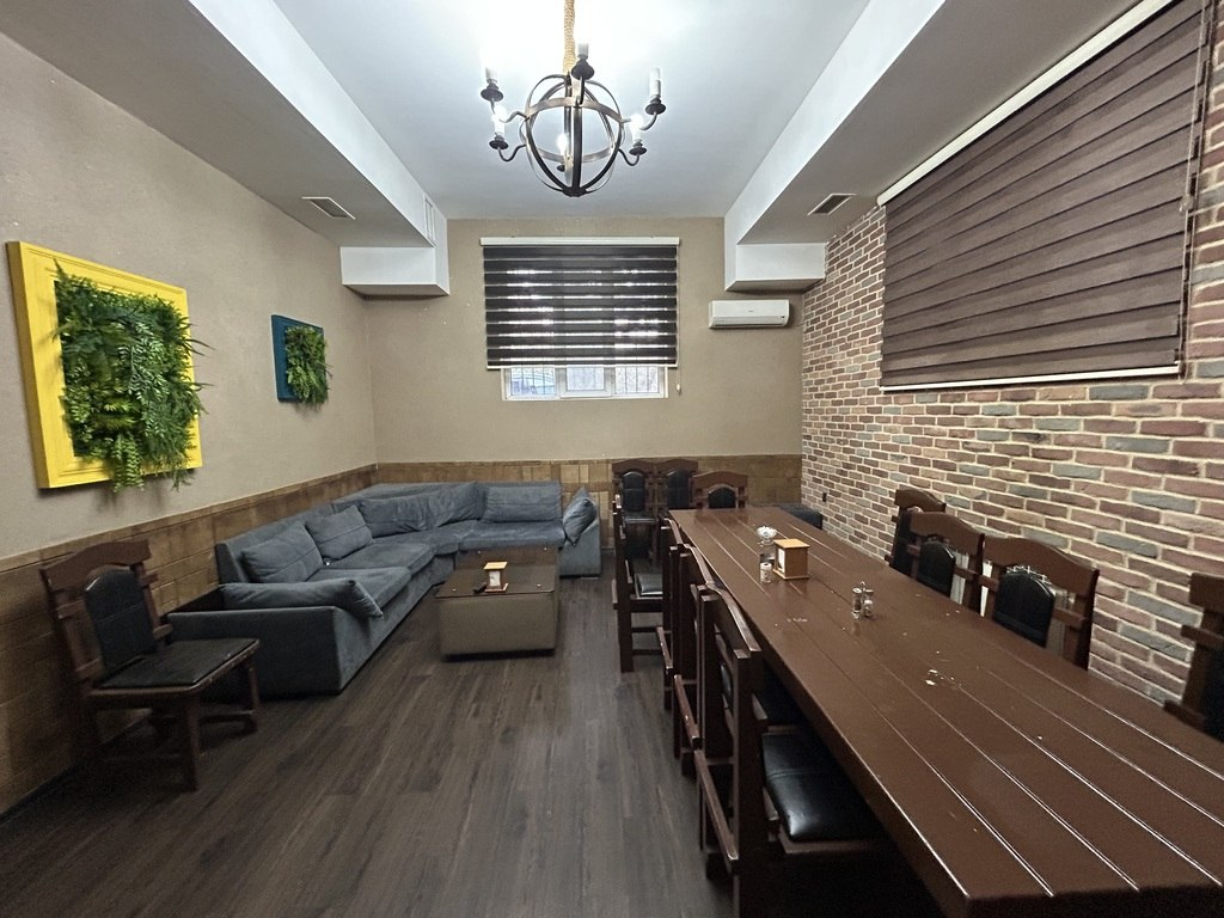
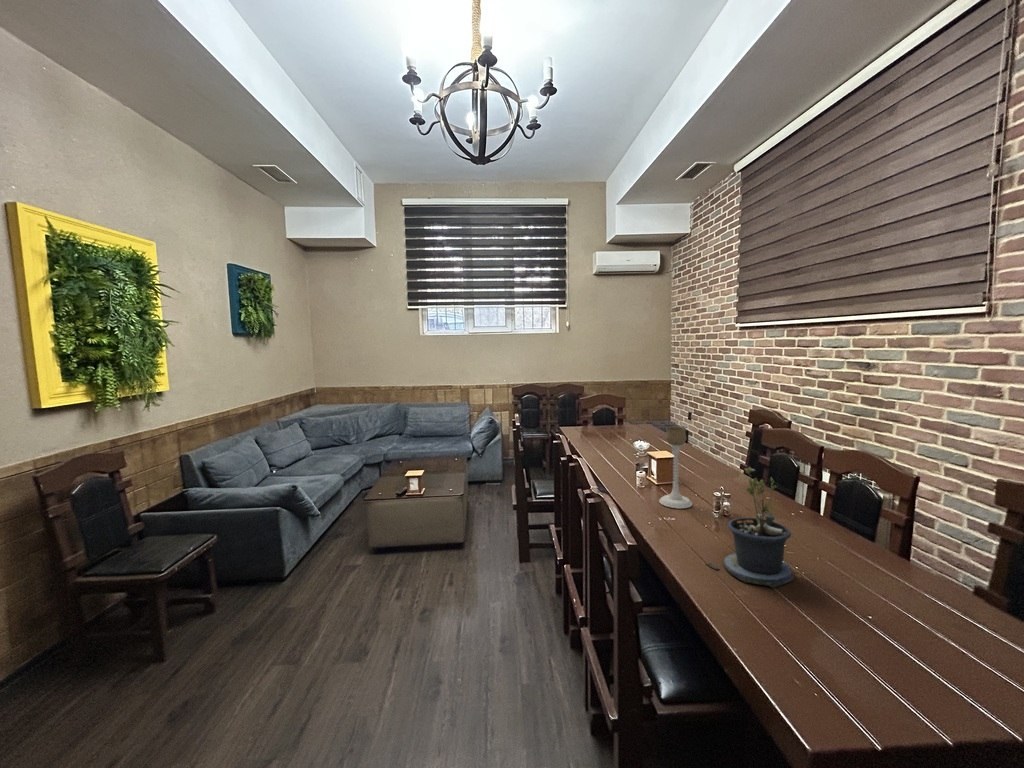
+ potted plant [704,465,795,589]
+ candle holder [658,426,693,509]
